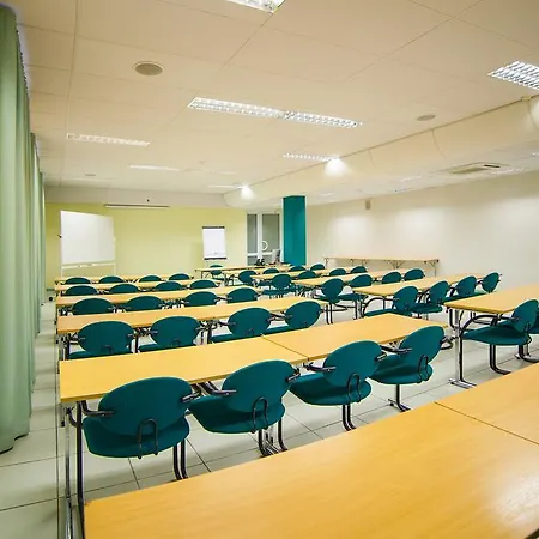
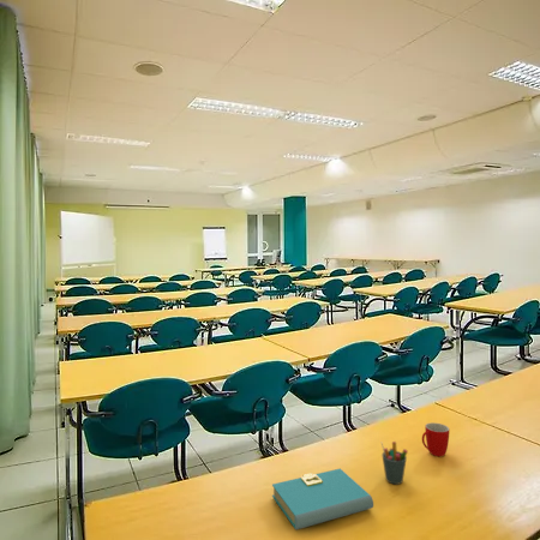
+ pen holder [380,440,409,486]
+ mug [421,421,450,457]
+ book [271,467,374,530]
